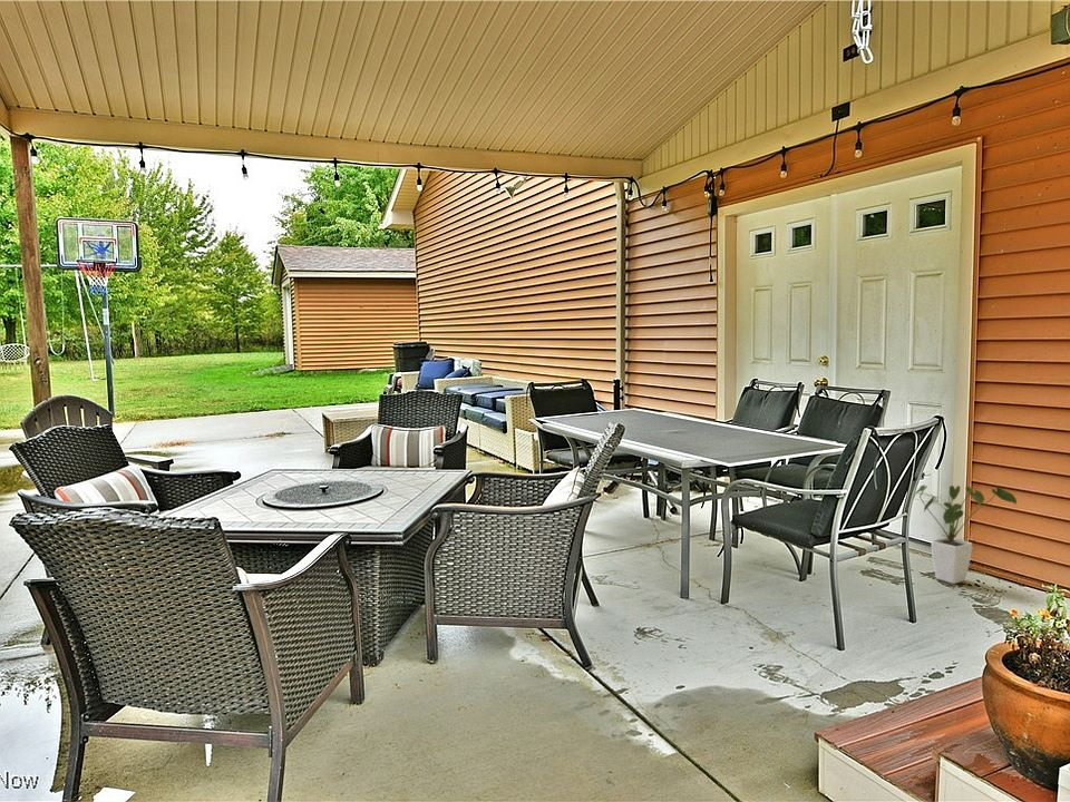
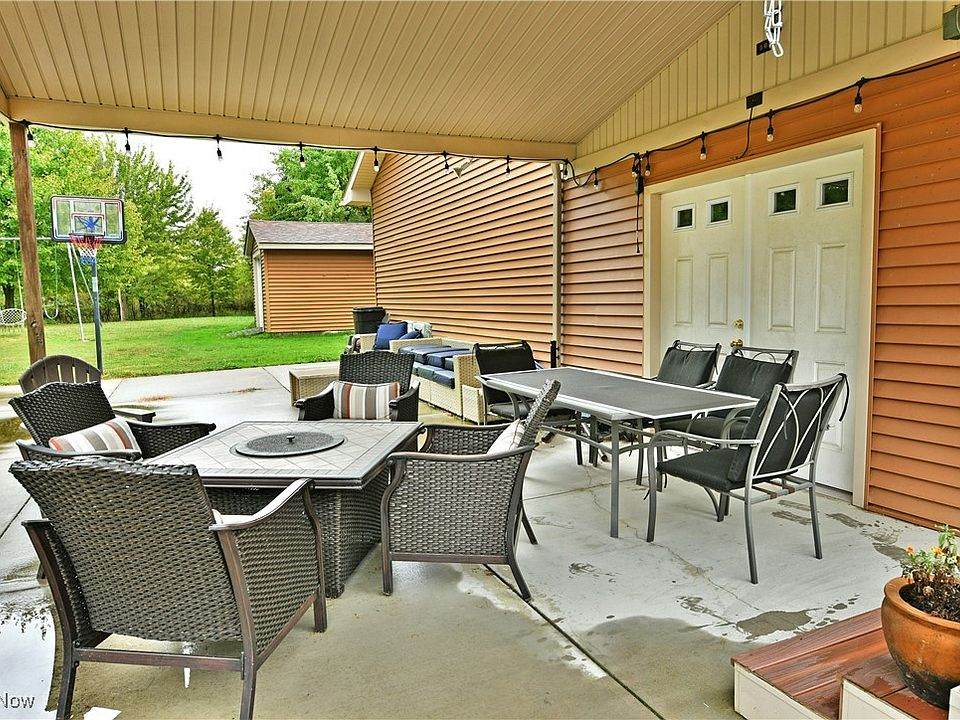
- house plant [912,483,1018,585]
